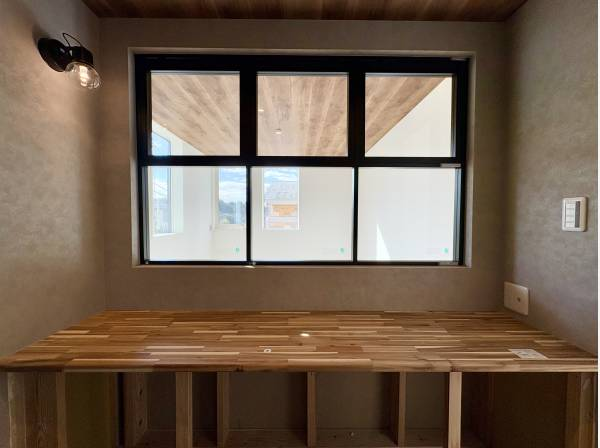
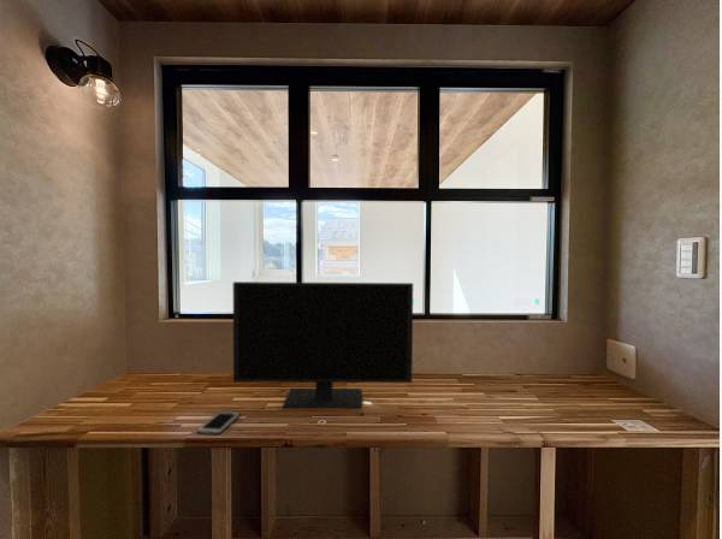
+ monitor [232,280,414,410]
+ cell phone [195,410,242,436]
